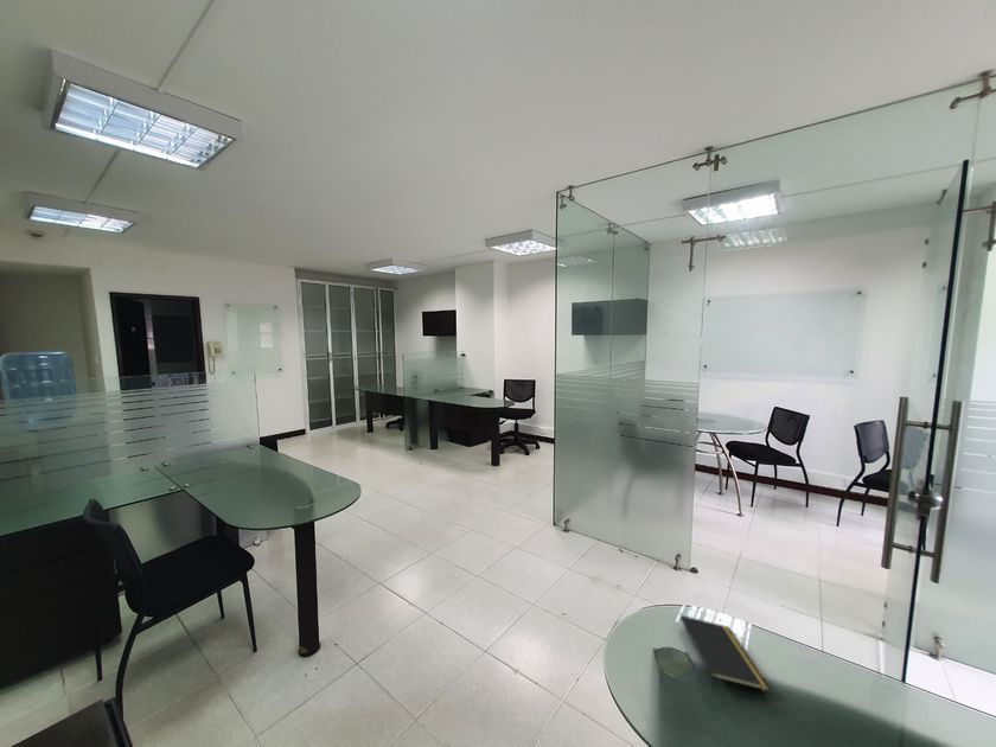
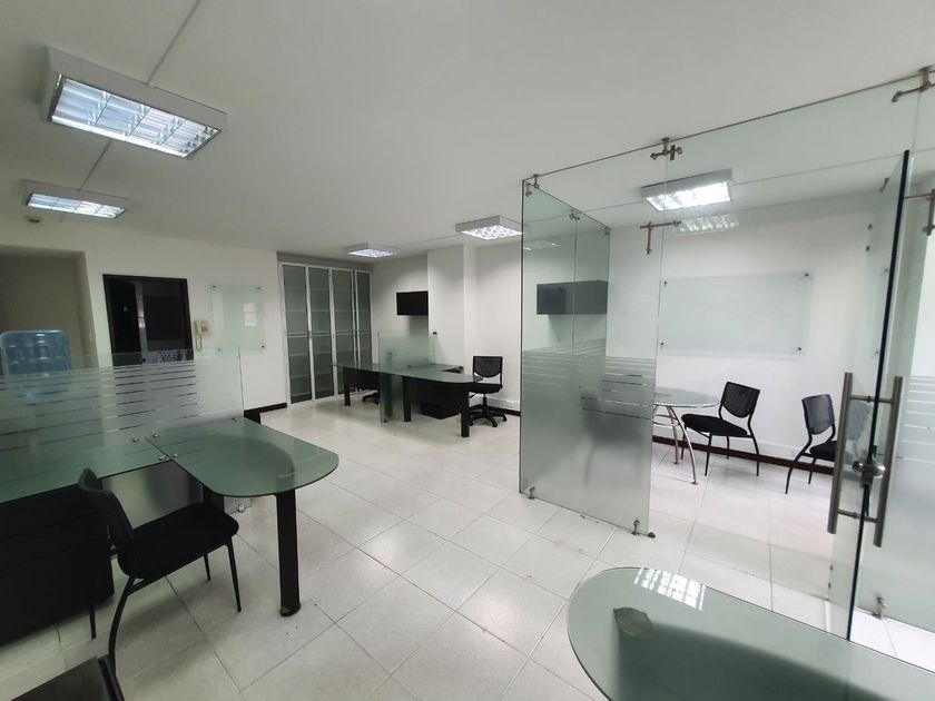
- notepad [679,614,772,692]
